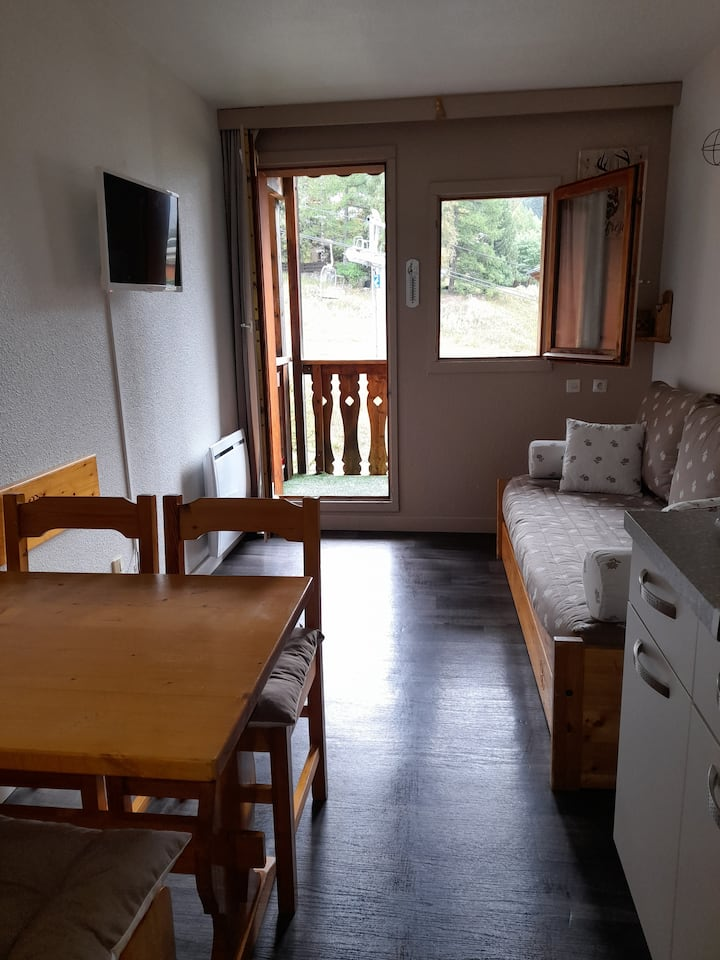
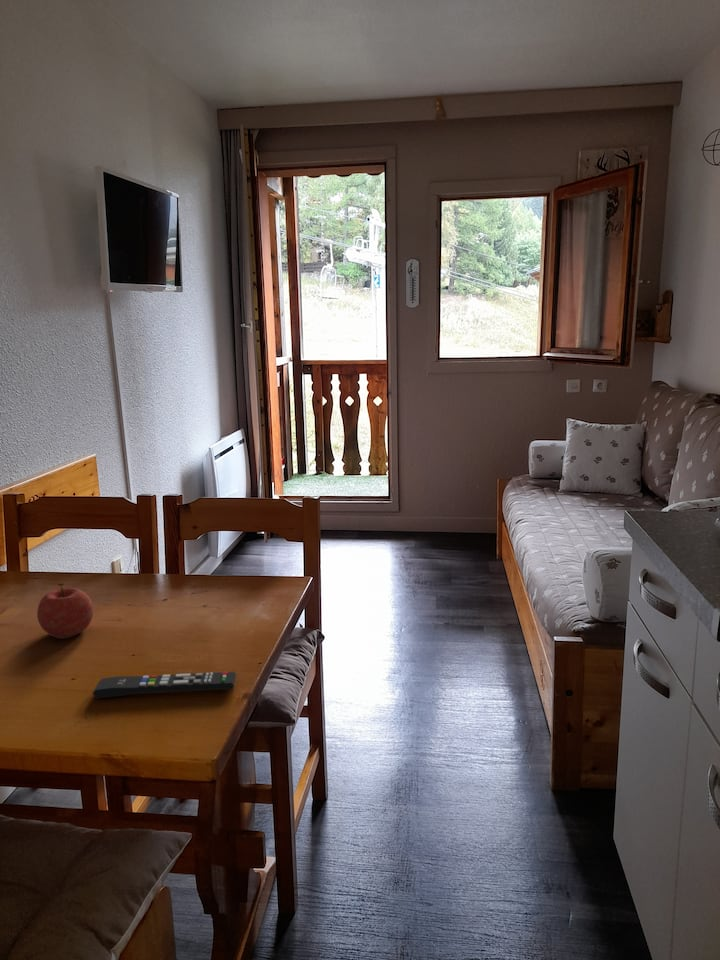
+ remote control [91,671,237,700]
+ fruit [36,585,94,640]
